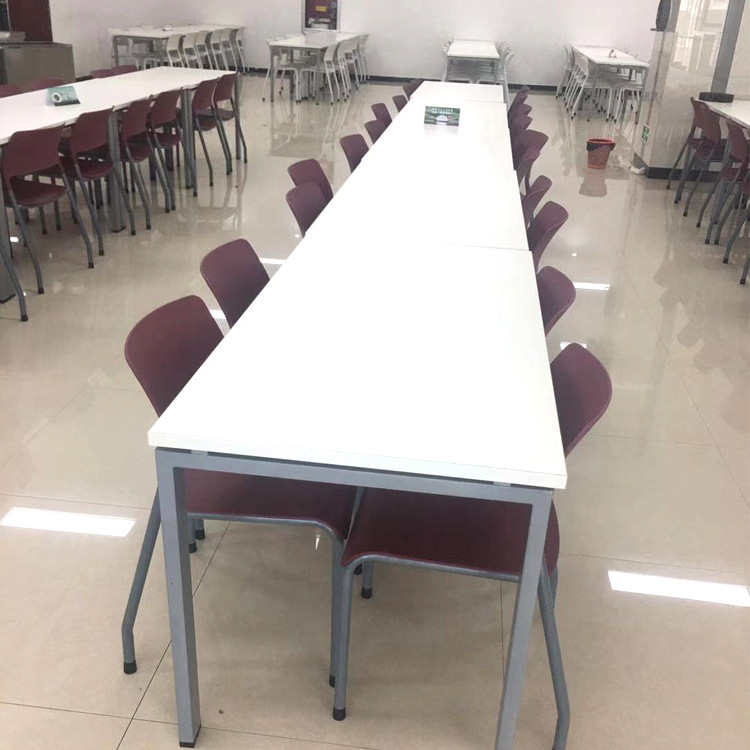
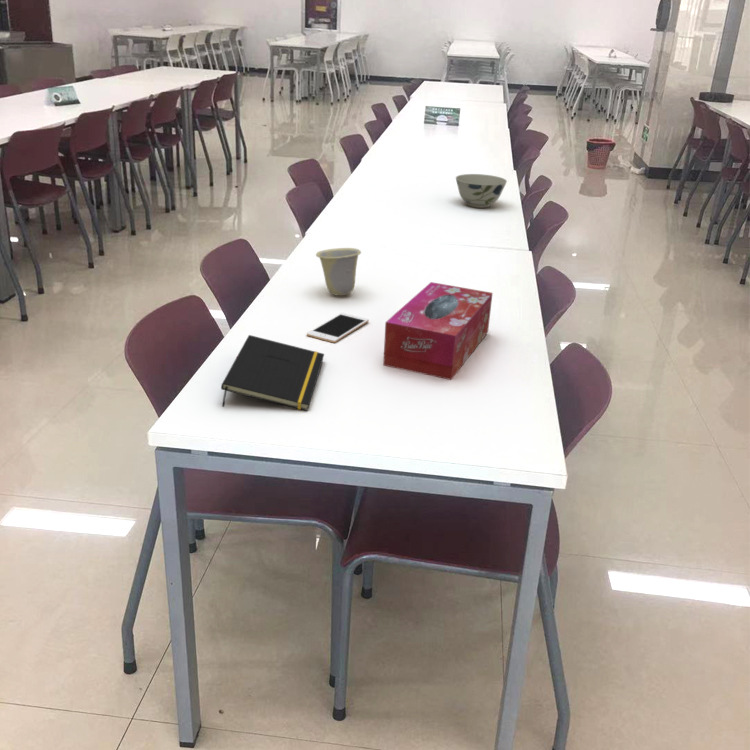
+ cup [315,247,362,296]
+ tissue box [382,281,494,381]
+ bowl [455,173,508,209]
+ notepad [220,334,325,412]
+ cell phone [306,312,370,344]
